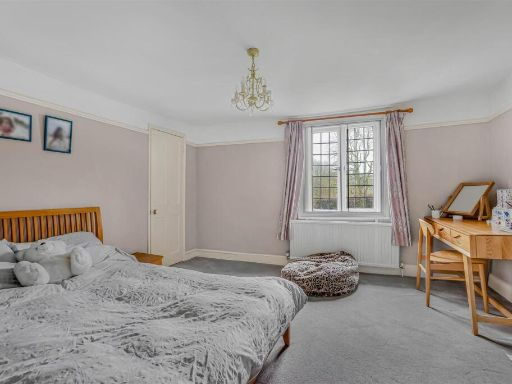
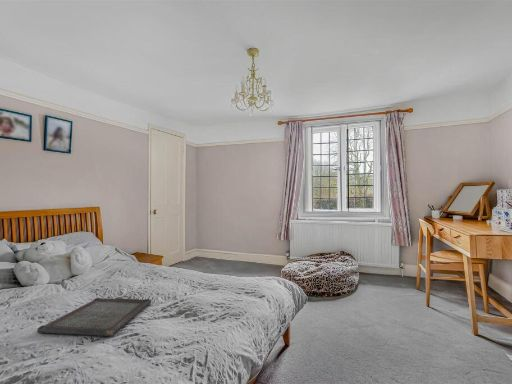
+ serving tray [36,297,152,337]
